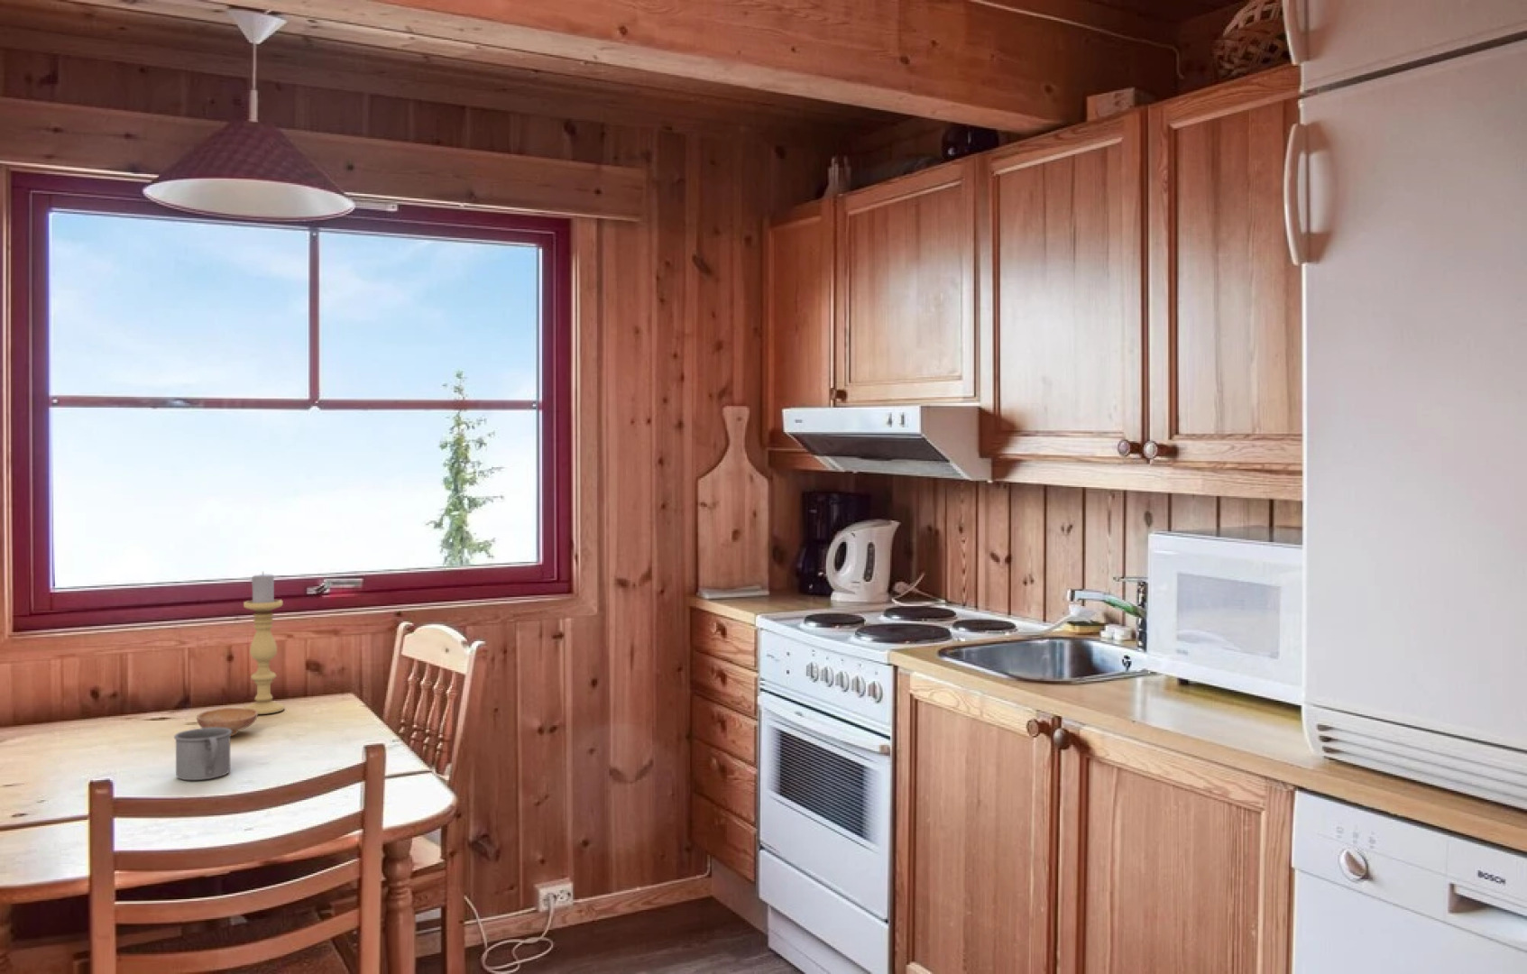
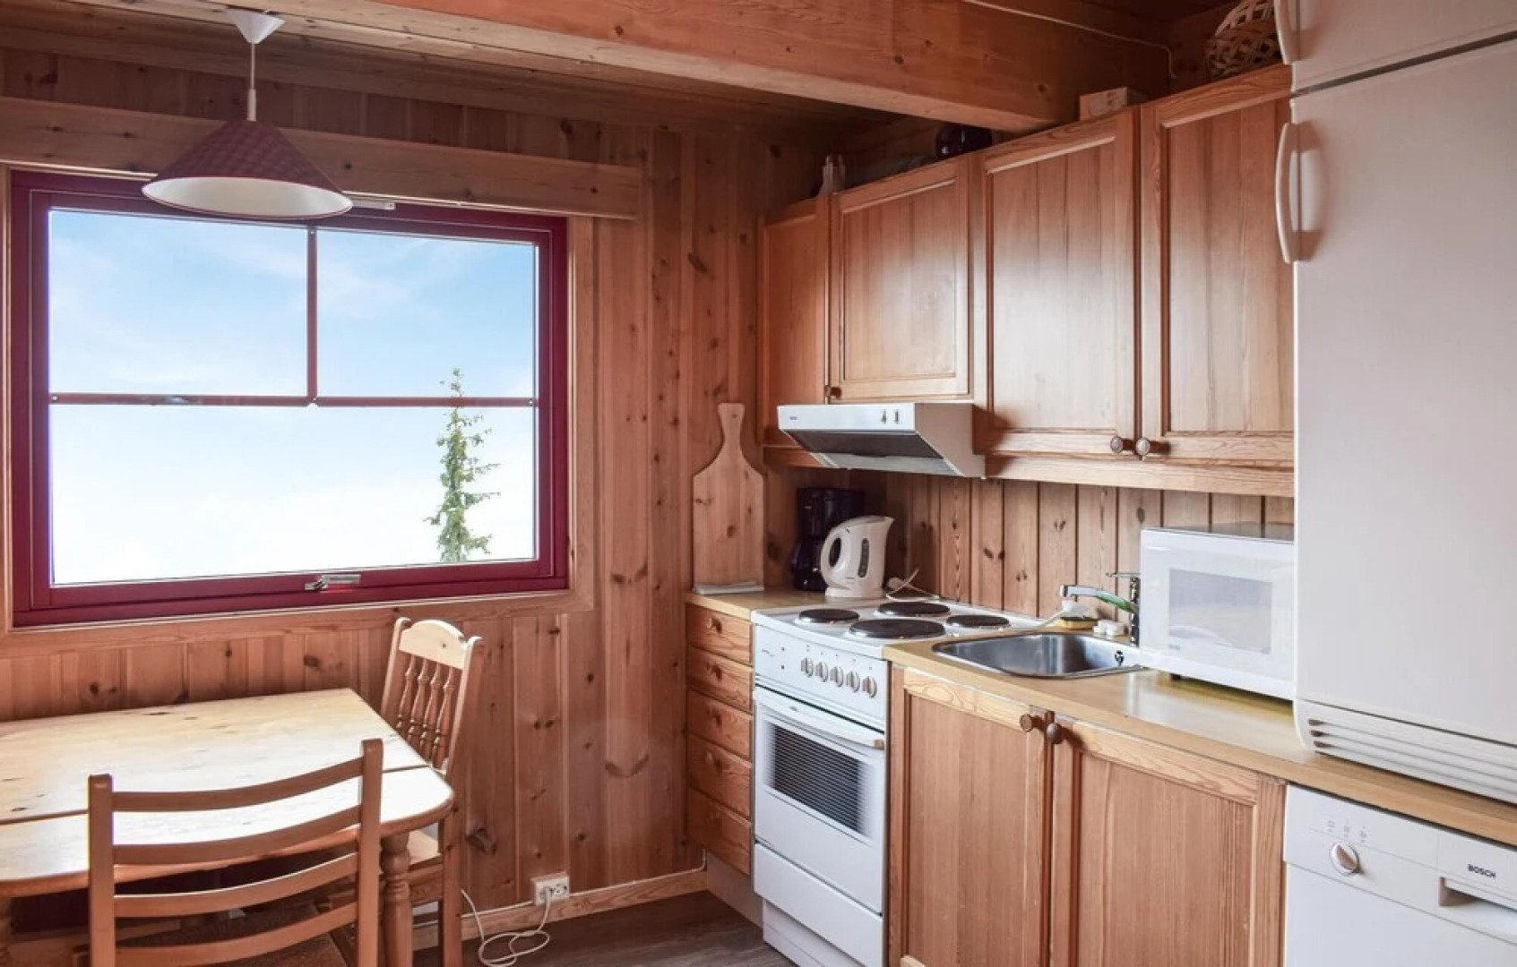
- mug [174,728,231,781]
- candle holder [243,571,285,715]
- bowl [196,707,259,737]
